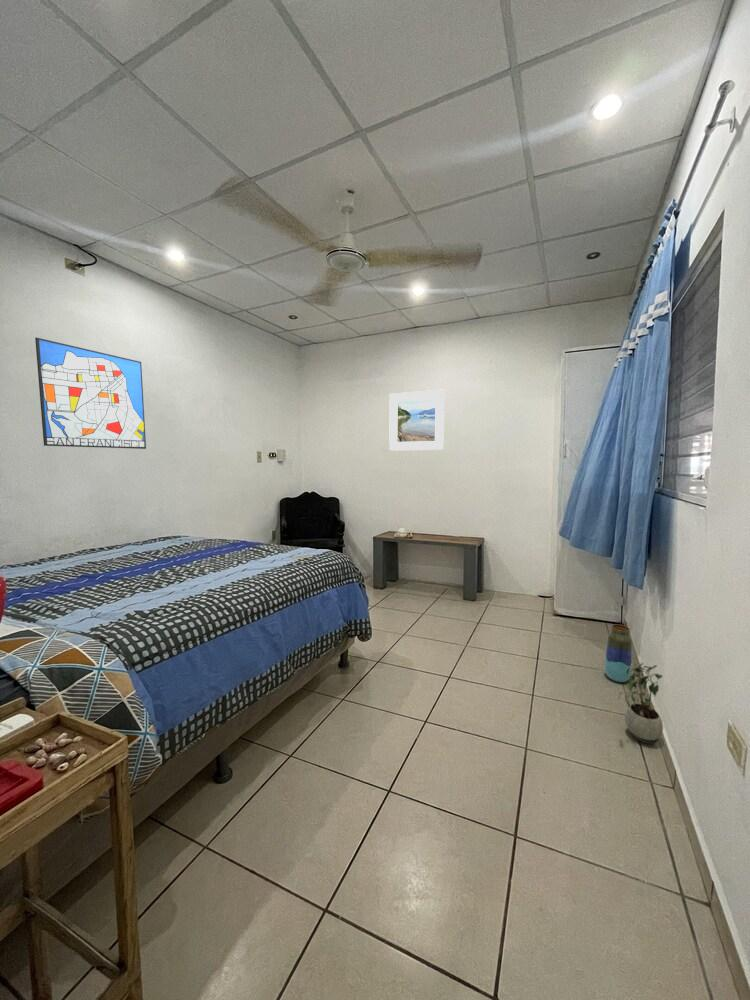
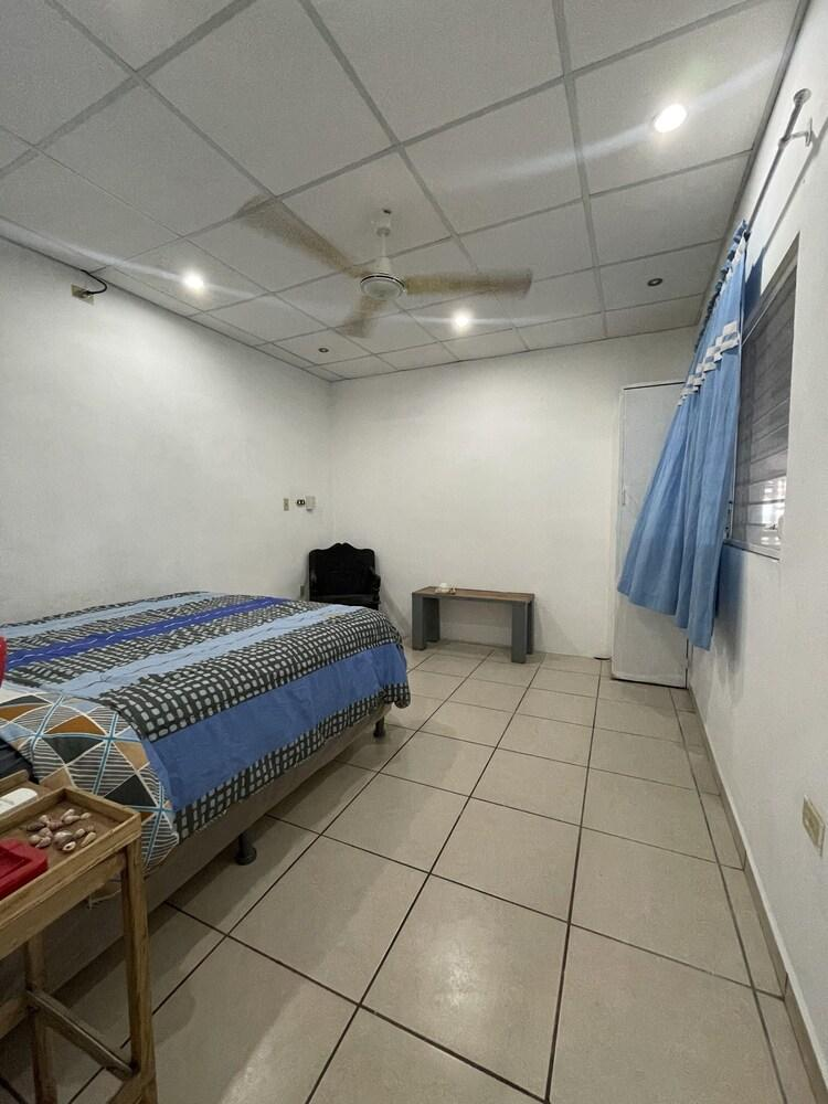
- potted plant [617,661,664,744]
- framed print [388,388,446,452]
- vase [603,623,633,683]
- wall art [34,336,147,450]
